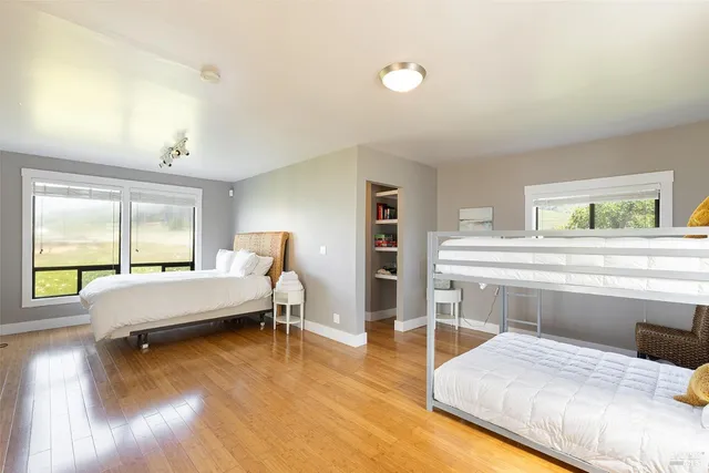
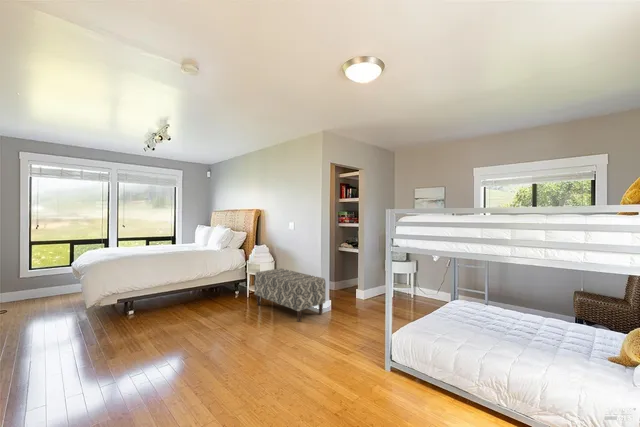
+ bench [254,267,327,323]
